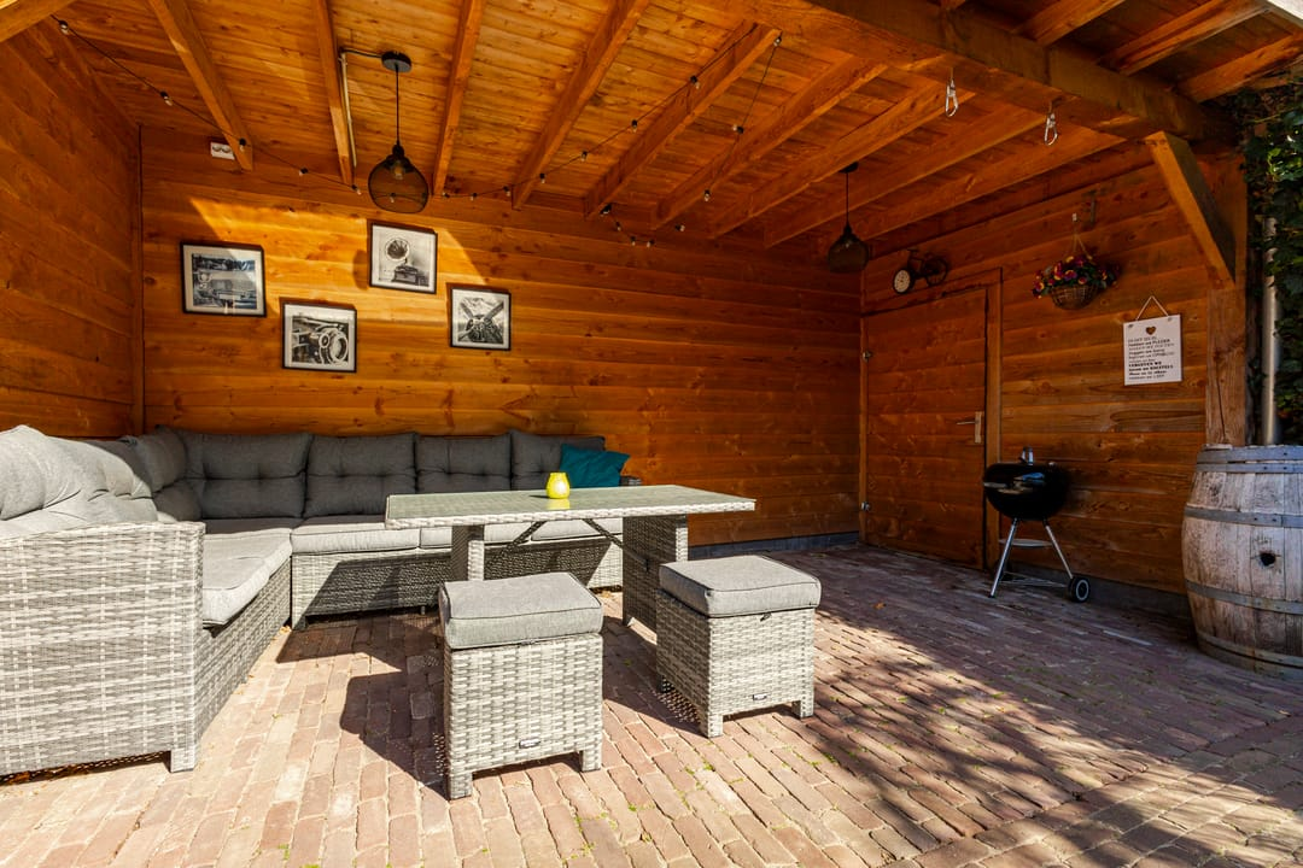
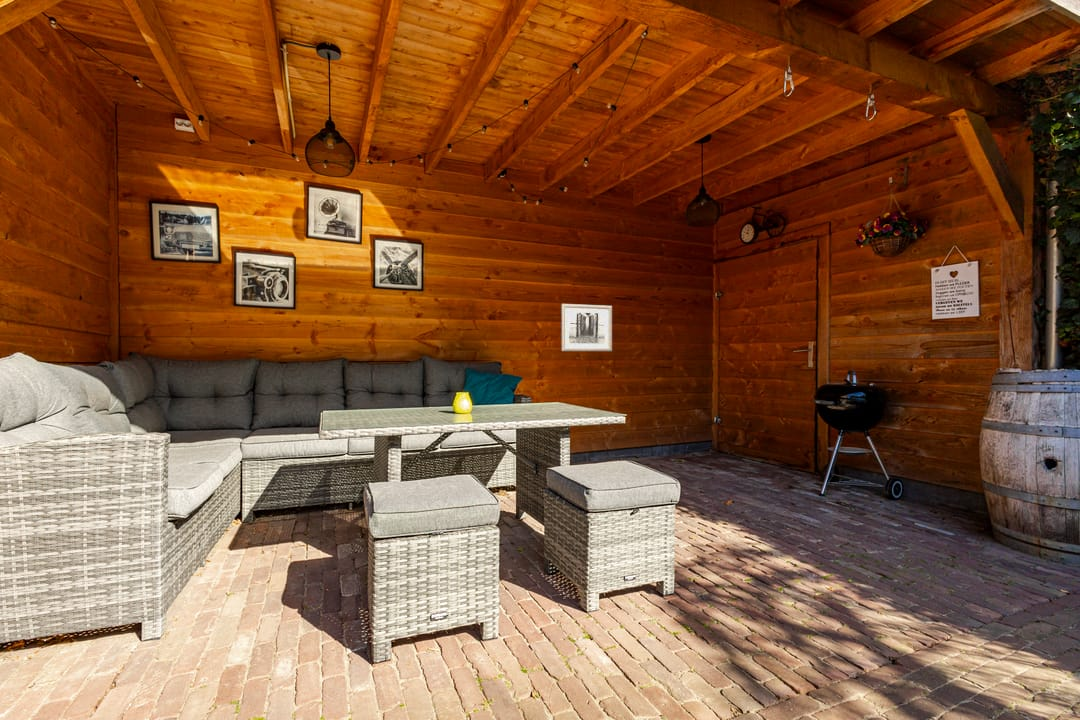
+ wall art [560,303,613,352]
